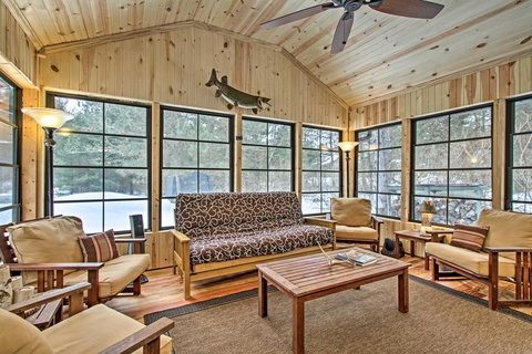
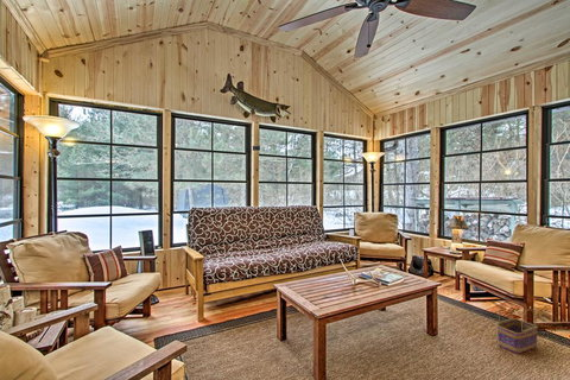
+ basket [495,300,539,354]
